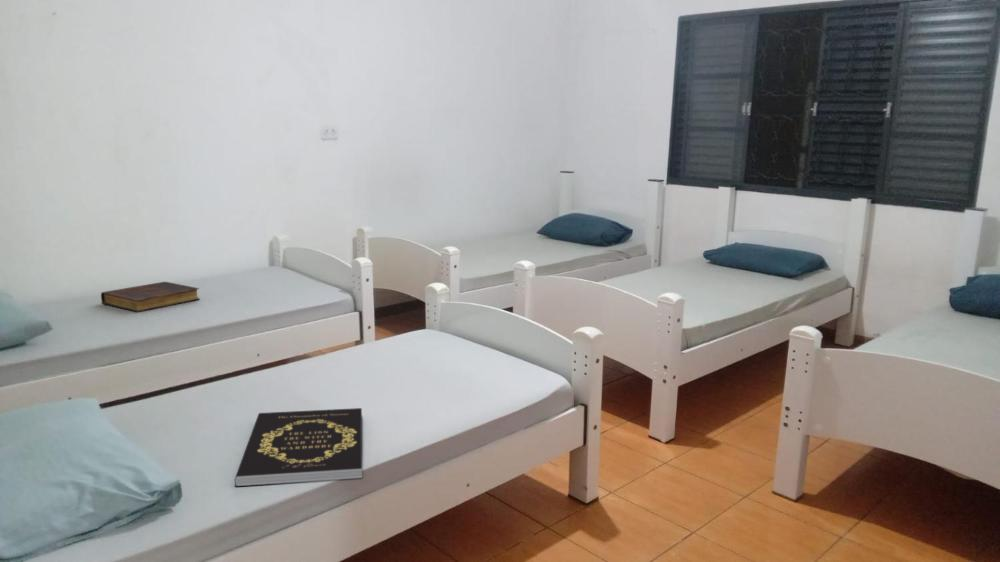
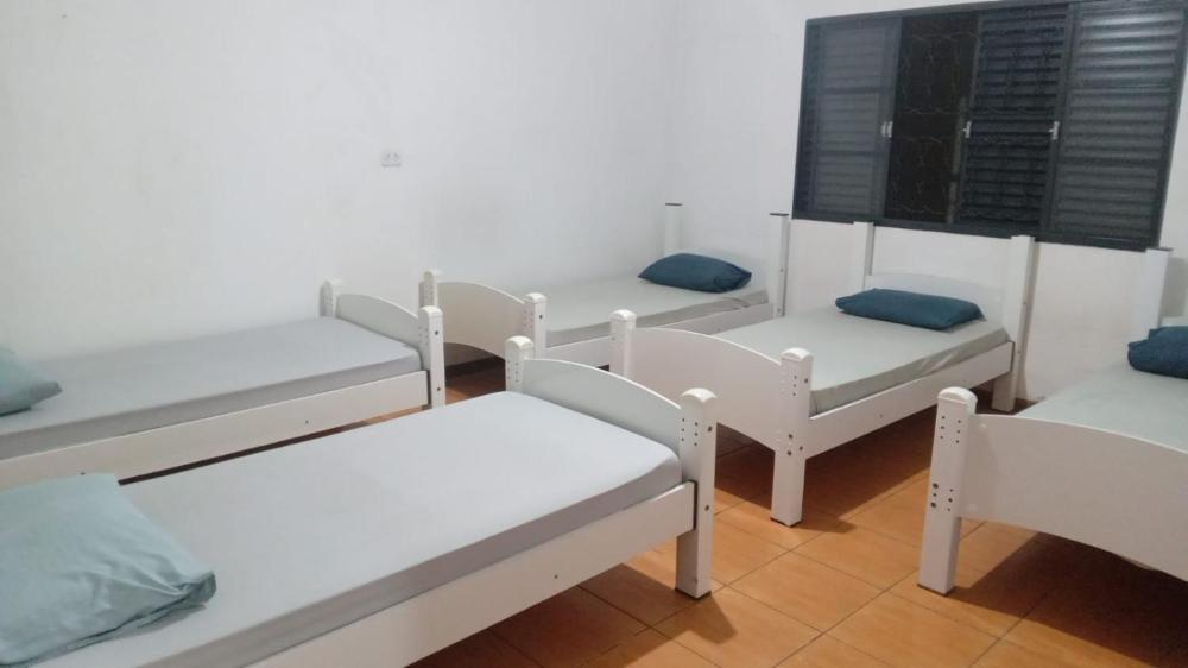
- book [234,407,363,487]
- book [100,281,200,313]
